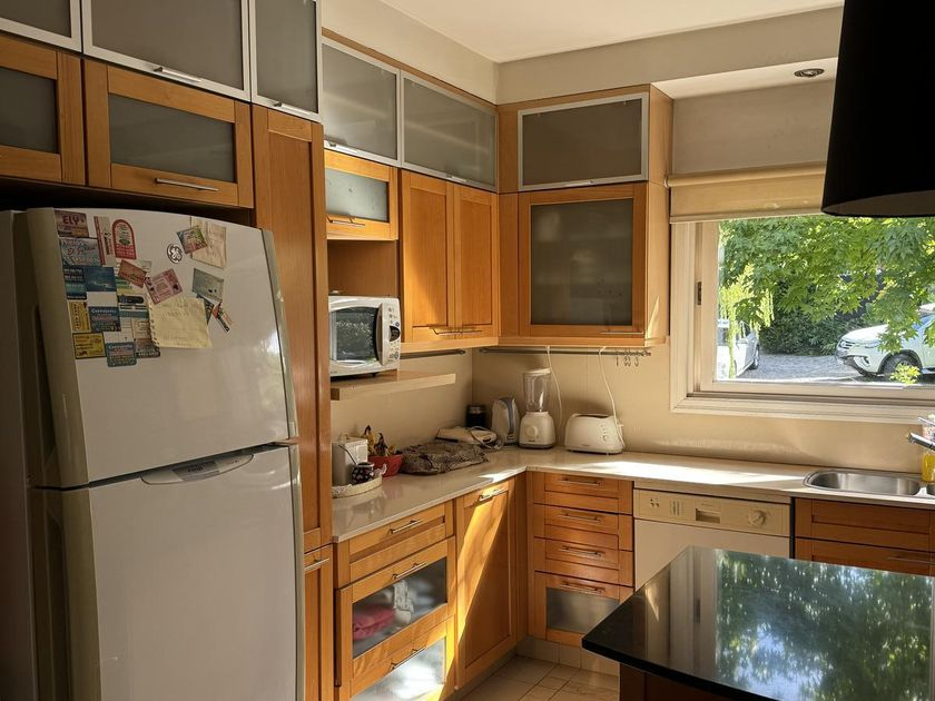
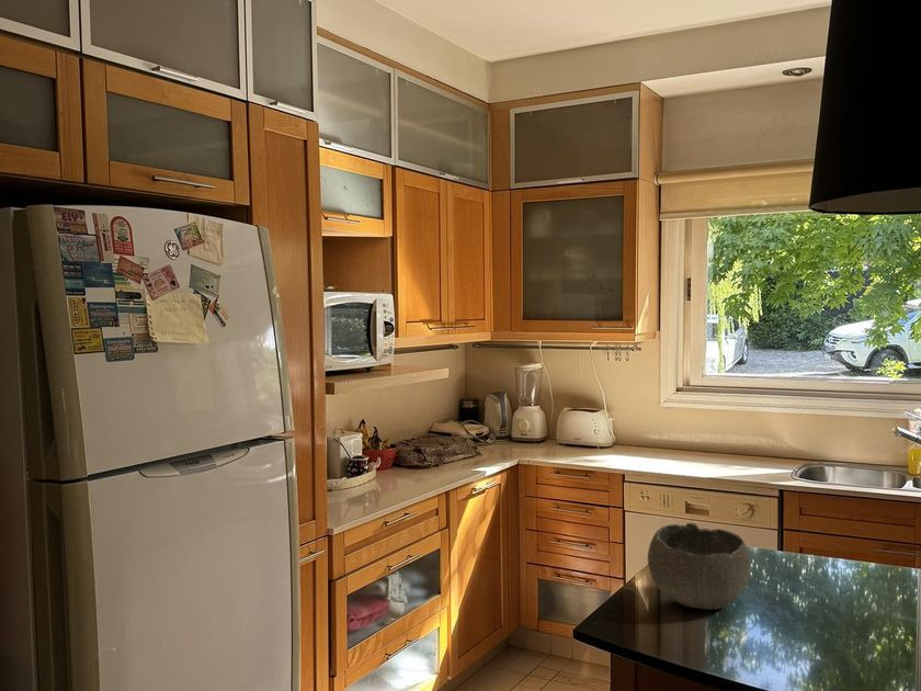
+ bowl [647,522,751,611]
